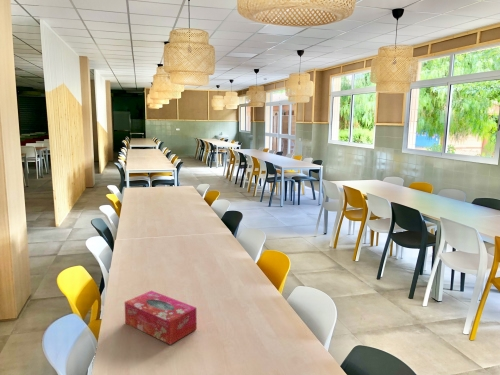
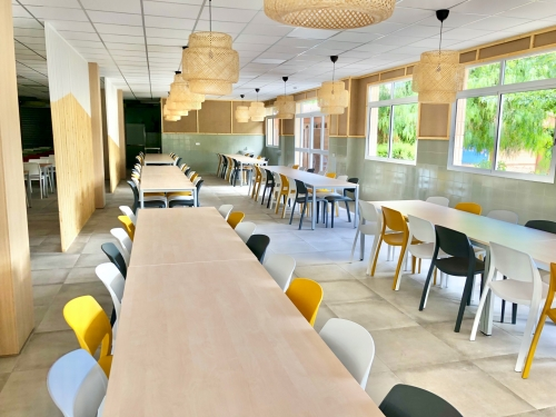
- tissue box [124,290,198,346]
